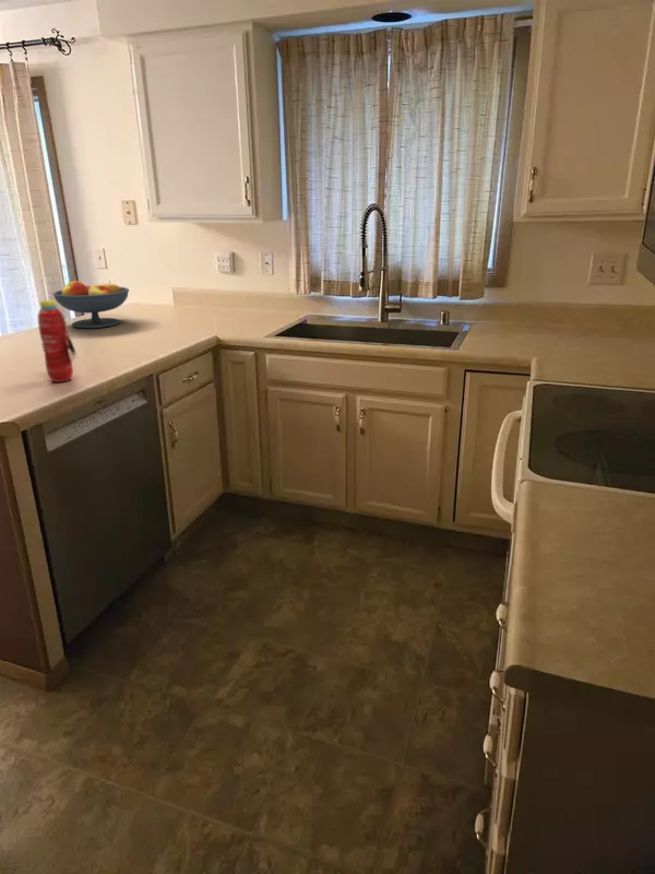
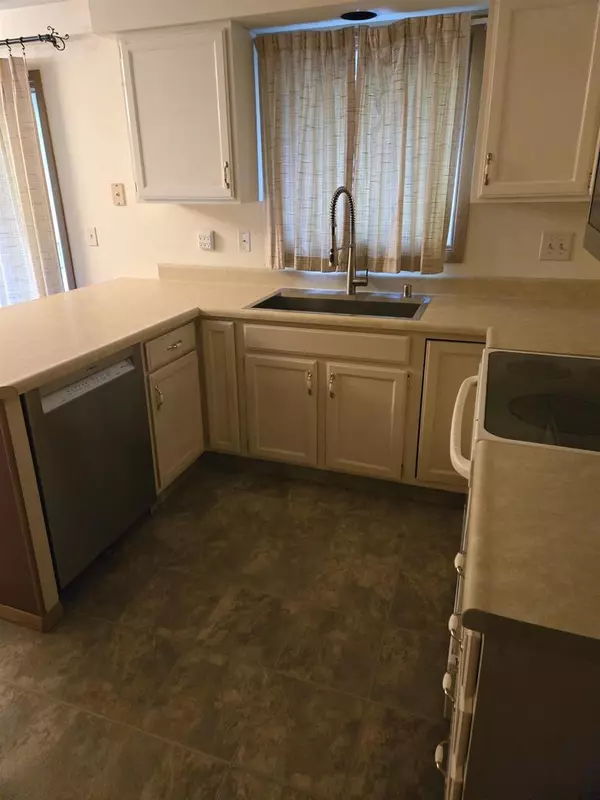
- water bottle [36,299,79,383]
- fruit bowl [51,280,130,329]
